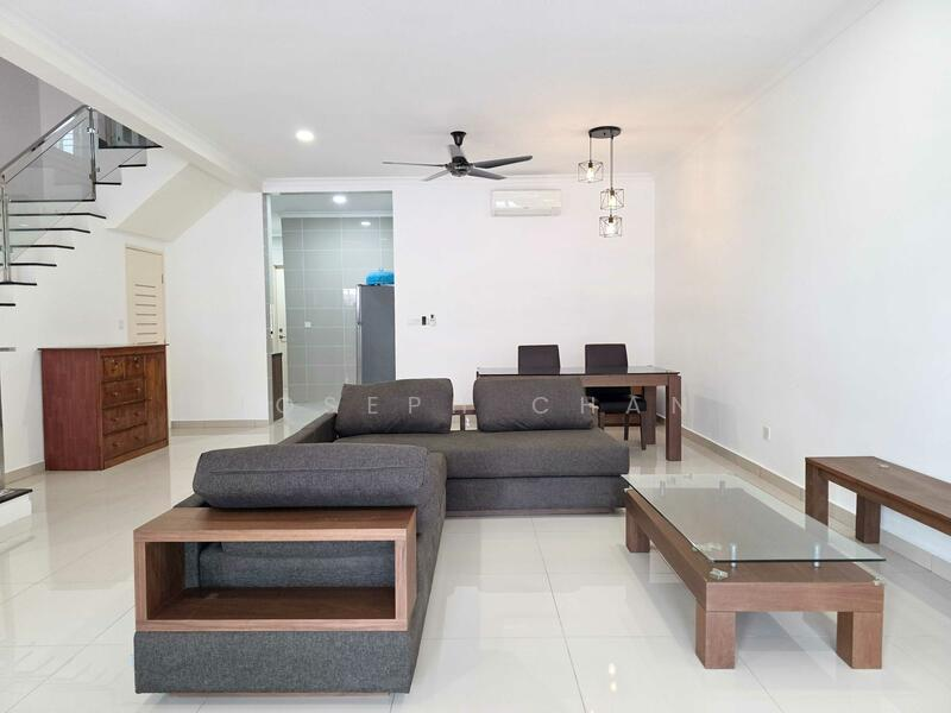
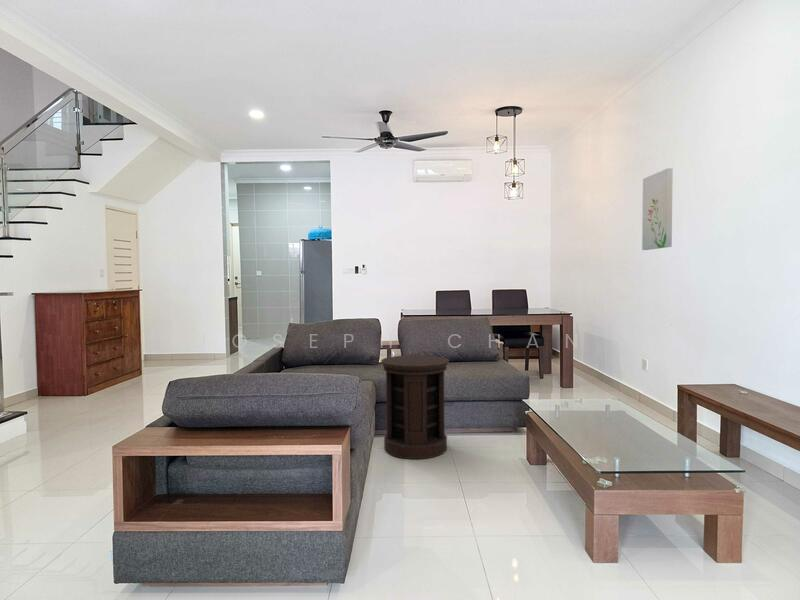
+ wall art [641,167,674,251]
+ side table [380,354,450,460]
